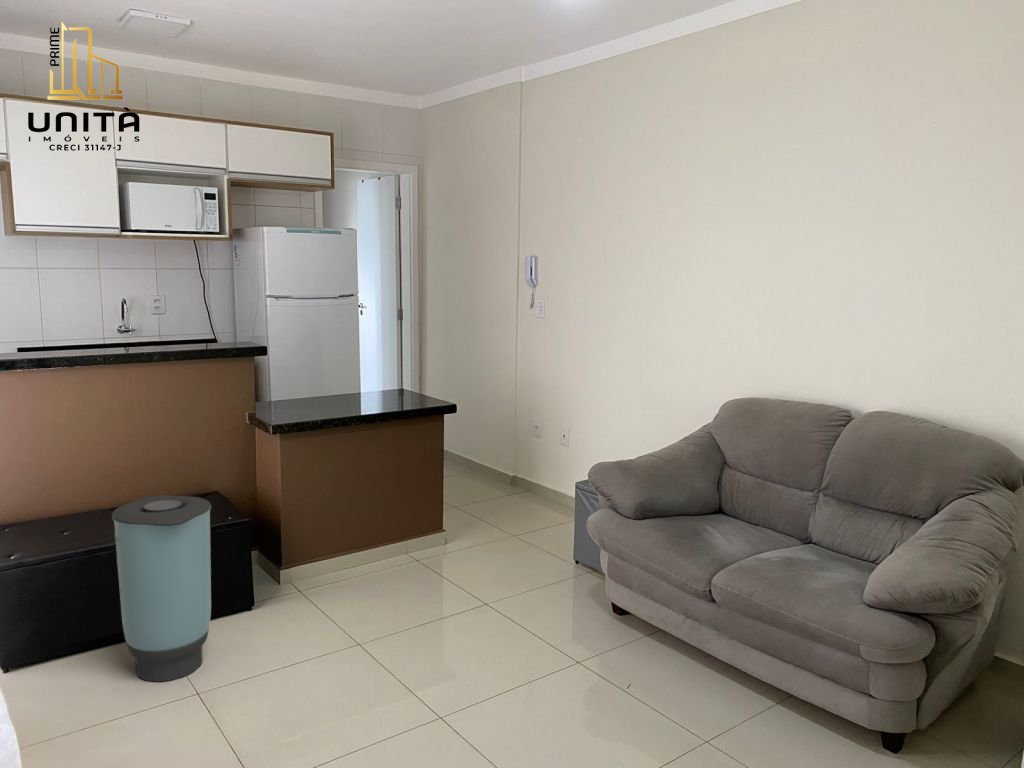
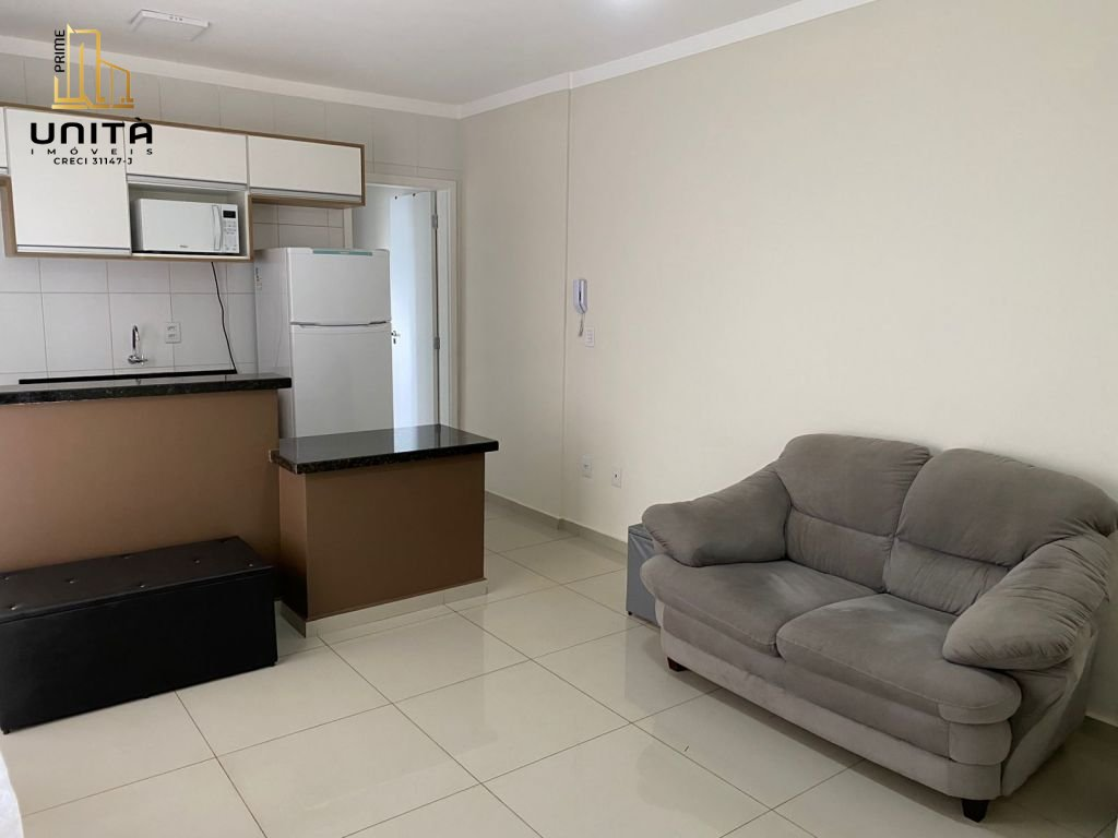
- trash can [111,494,212,683]
